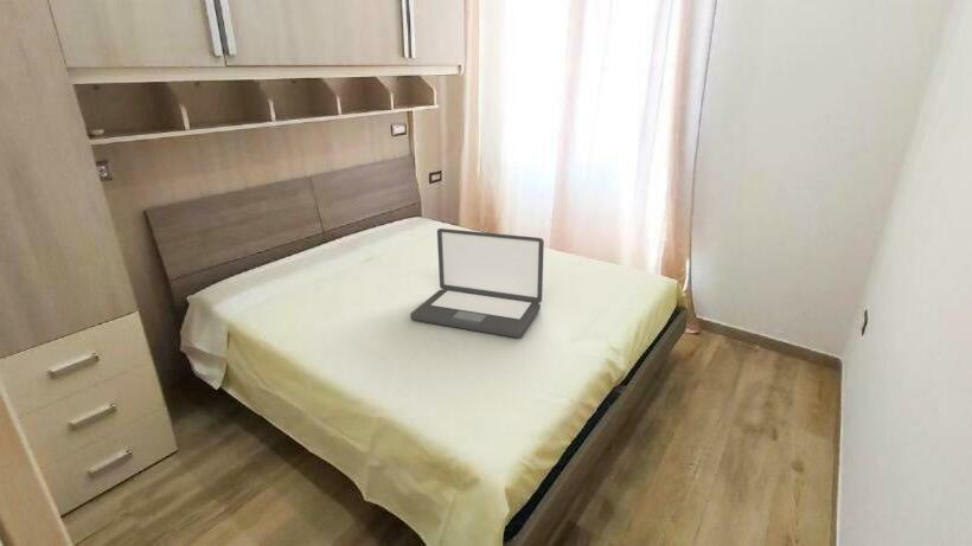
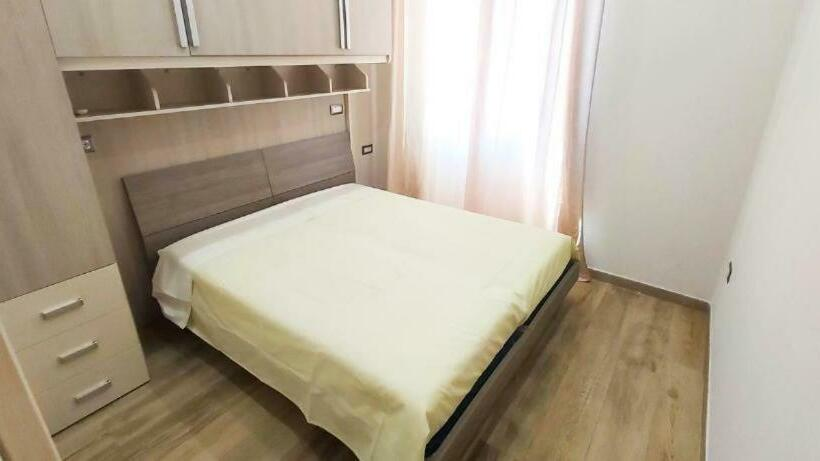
- laptop [409,227,545,339]
